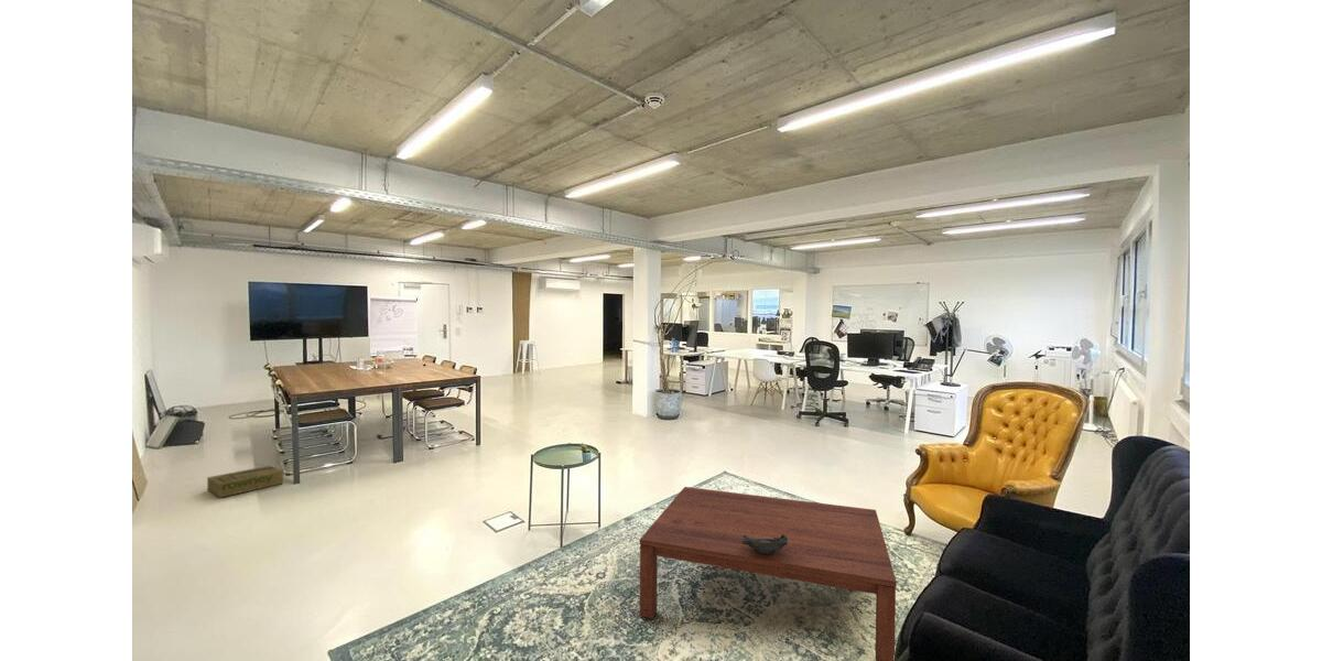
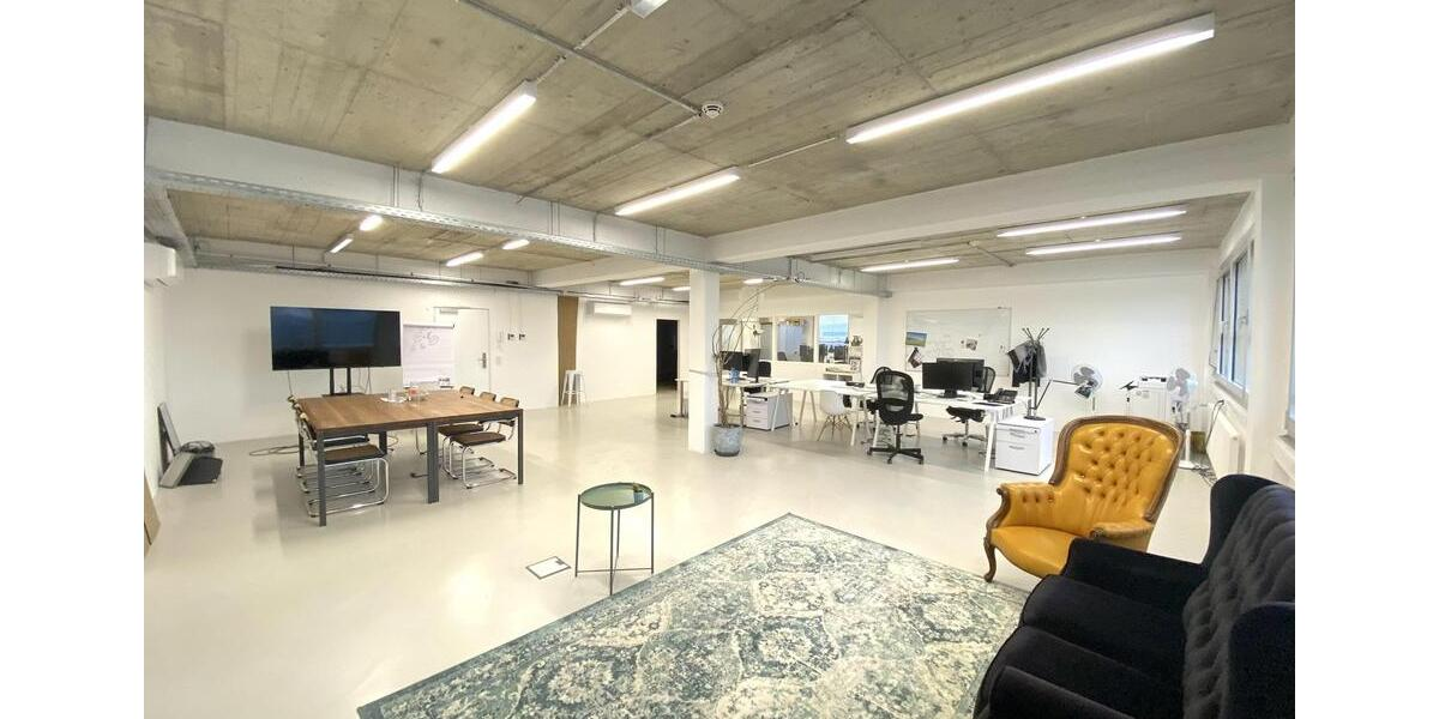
- coffee table [639,486,898,661]
- cardboard box [206,465,284,499]
- ceramic bowl [741,534,788,554]
